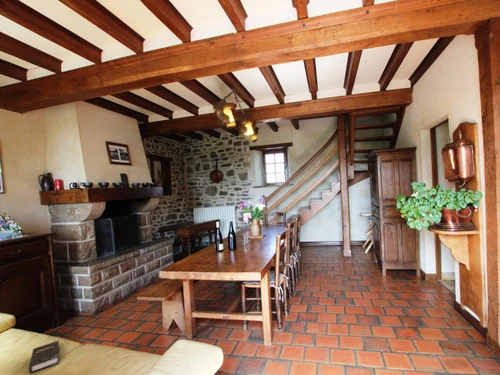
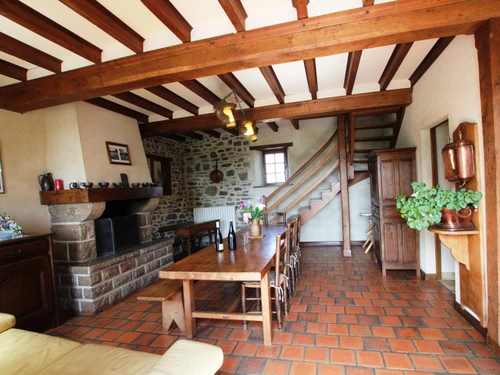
- hardback book [28,339,61,374]
